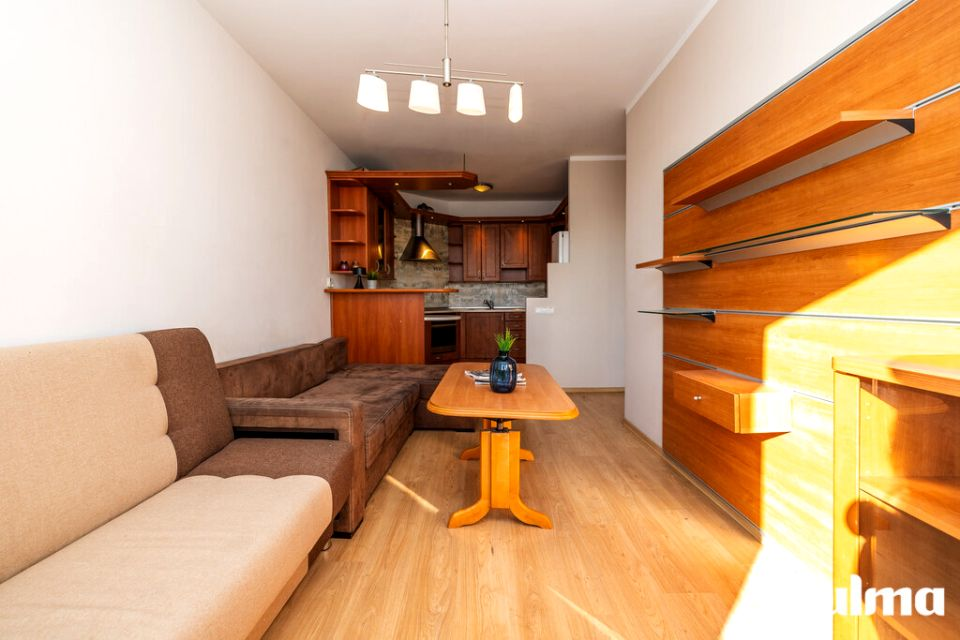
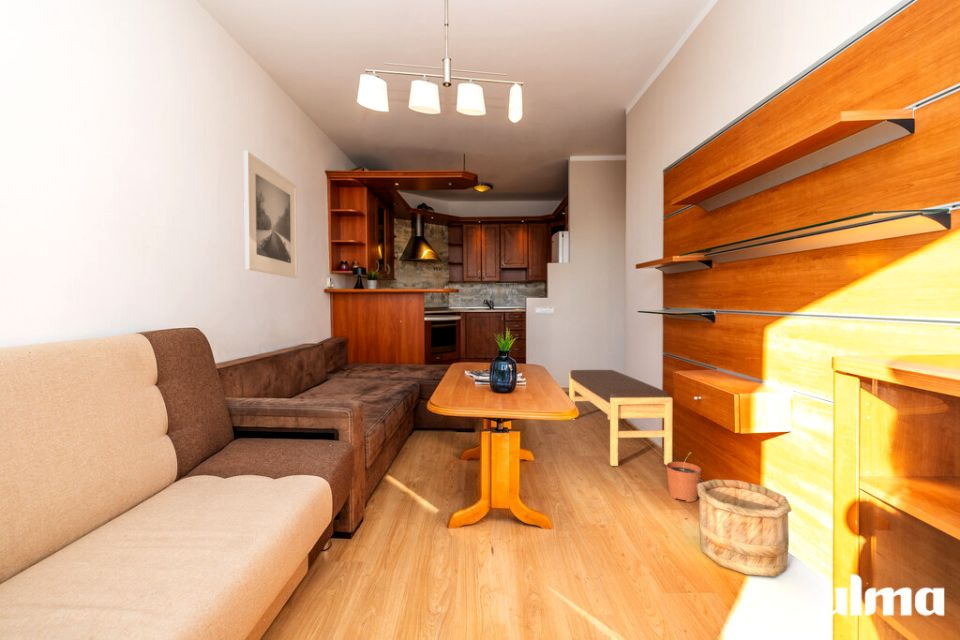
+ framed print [243,150,298,279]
+ wooden bucket [697,479,792,578]
+ bench [568,369,673,467]
+ plant pot [665,451,702,503]
